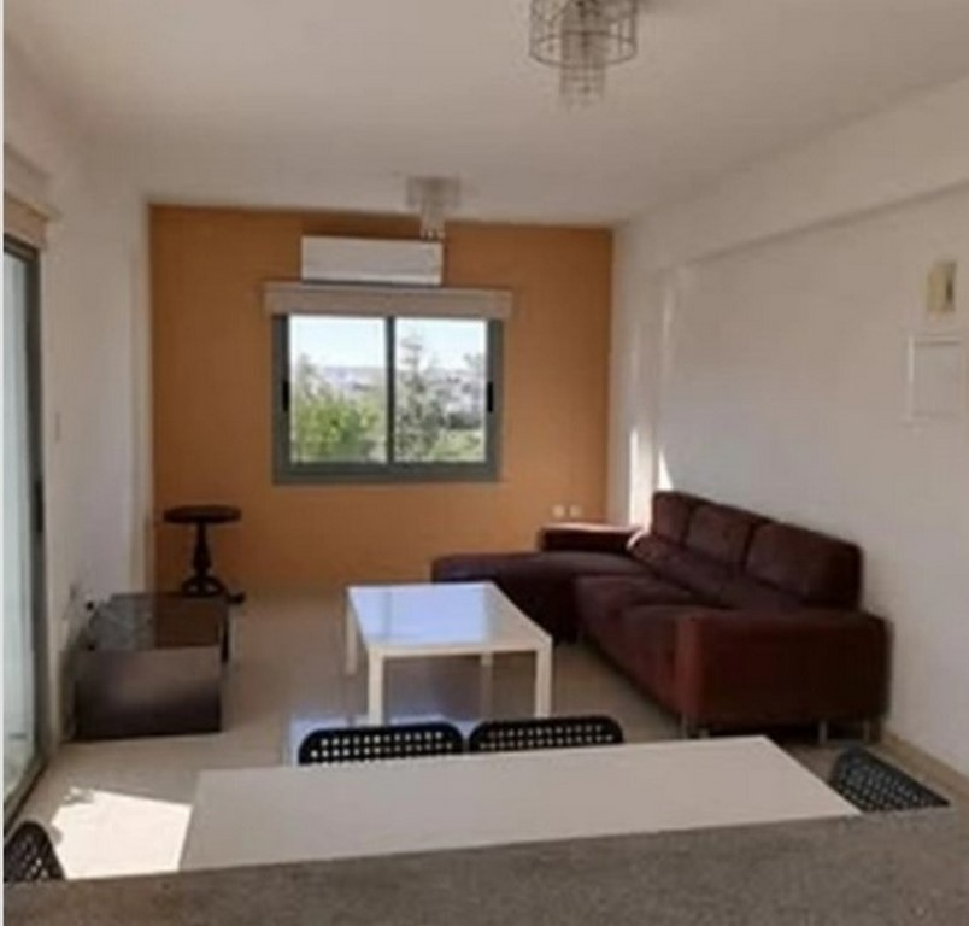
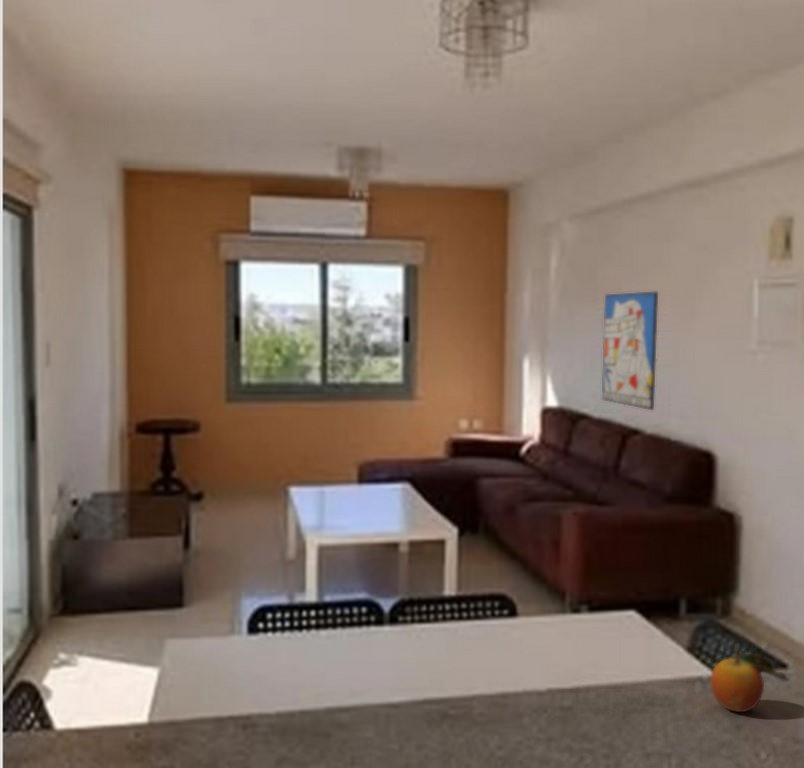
+ fruit [709,642,791,713]
+ wall art [601,291,659,411]
